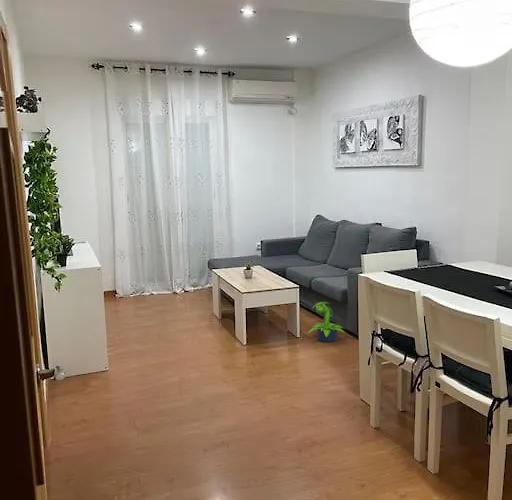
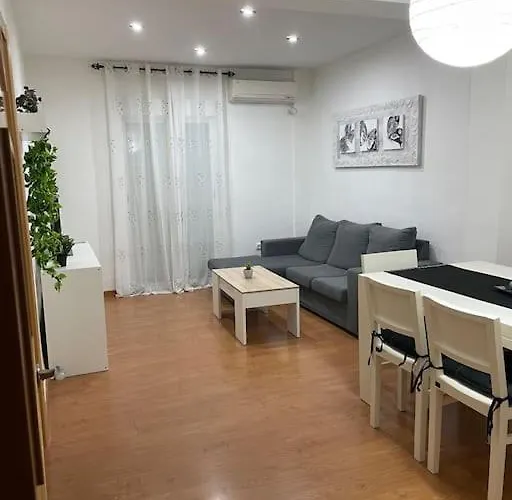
- potted plant [307,301,346,343]
